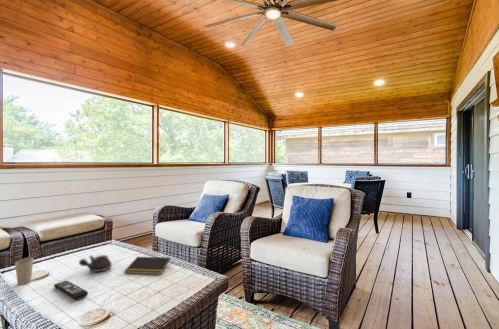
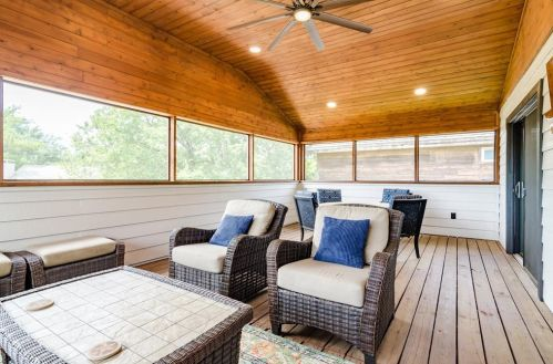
- notepad [124,256,172,275]
- remote control [53,280,89,301]
- teapot [78,254,113,273]
- cup [14,256,34,286]
